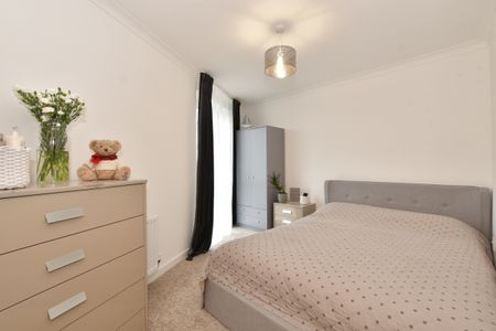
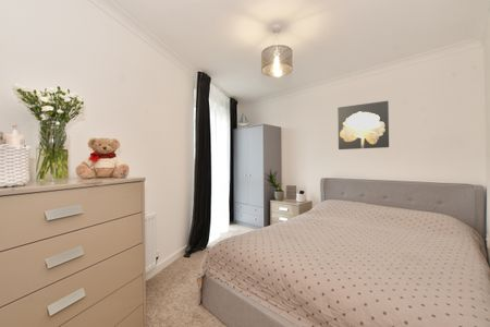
+ wall art [336,100,390,150]
